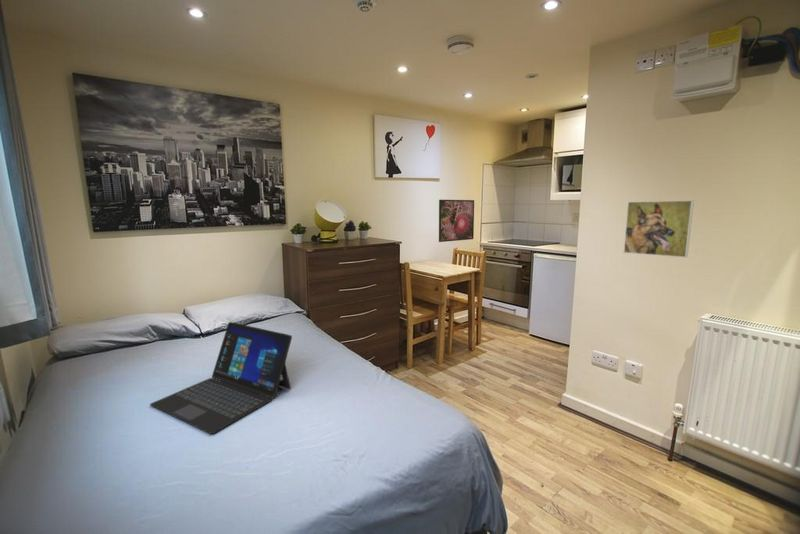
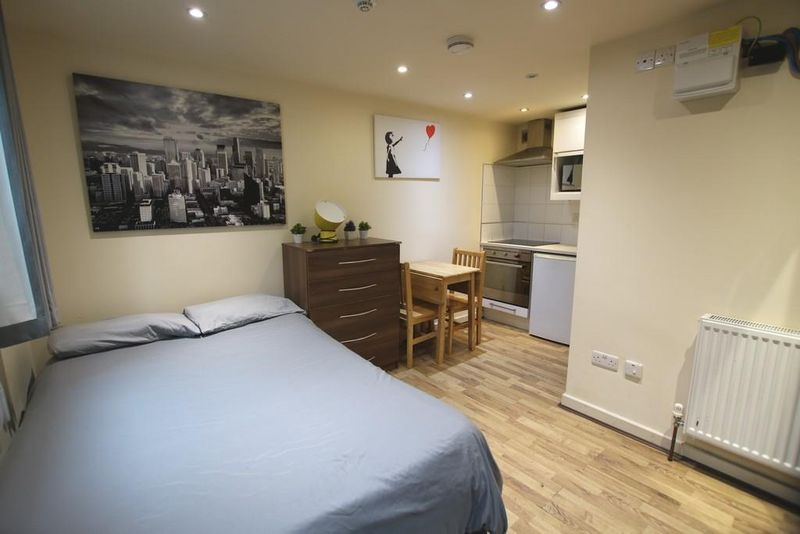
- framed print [438,199,475,243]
- laptop [149,321,293,435]
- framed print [623,199,695,259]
